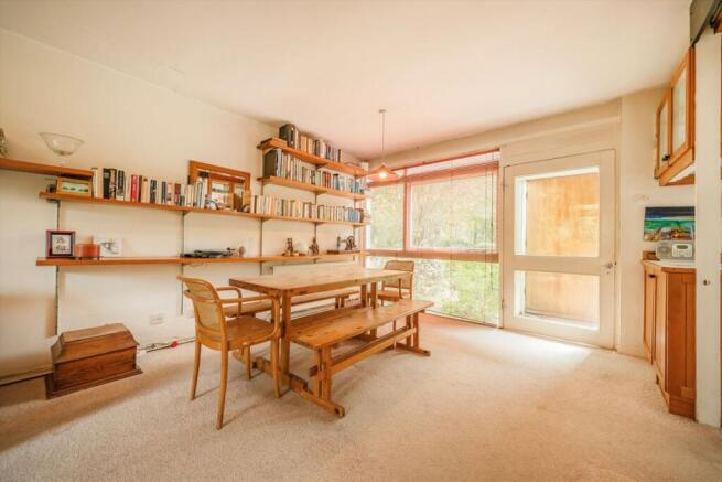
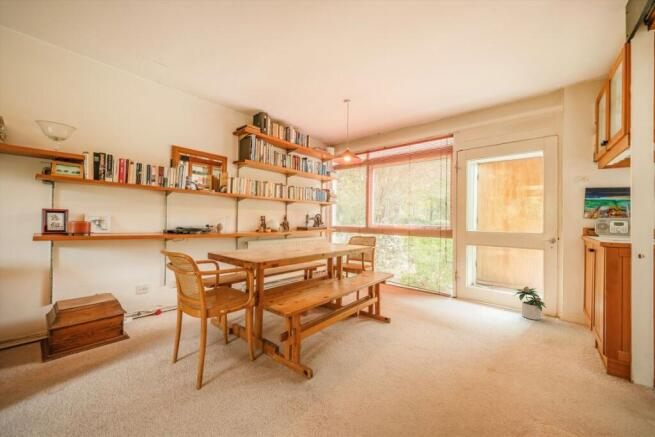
+ potted plant [512,286,547,321]
